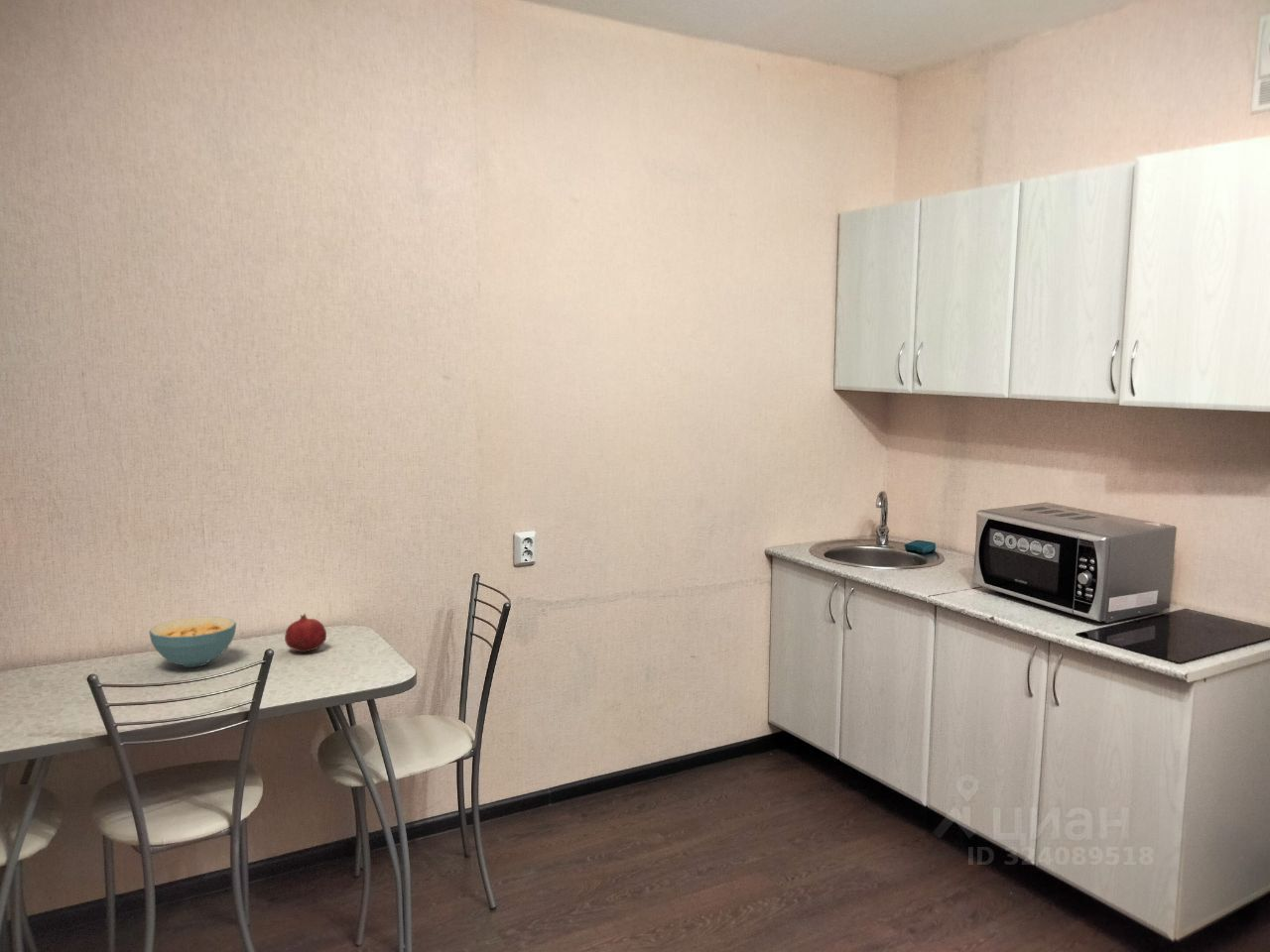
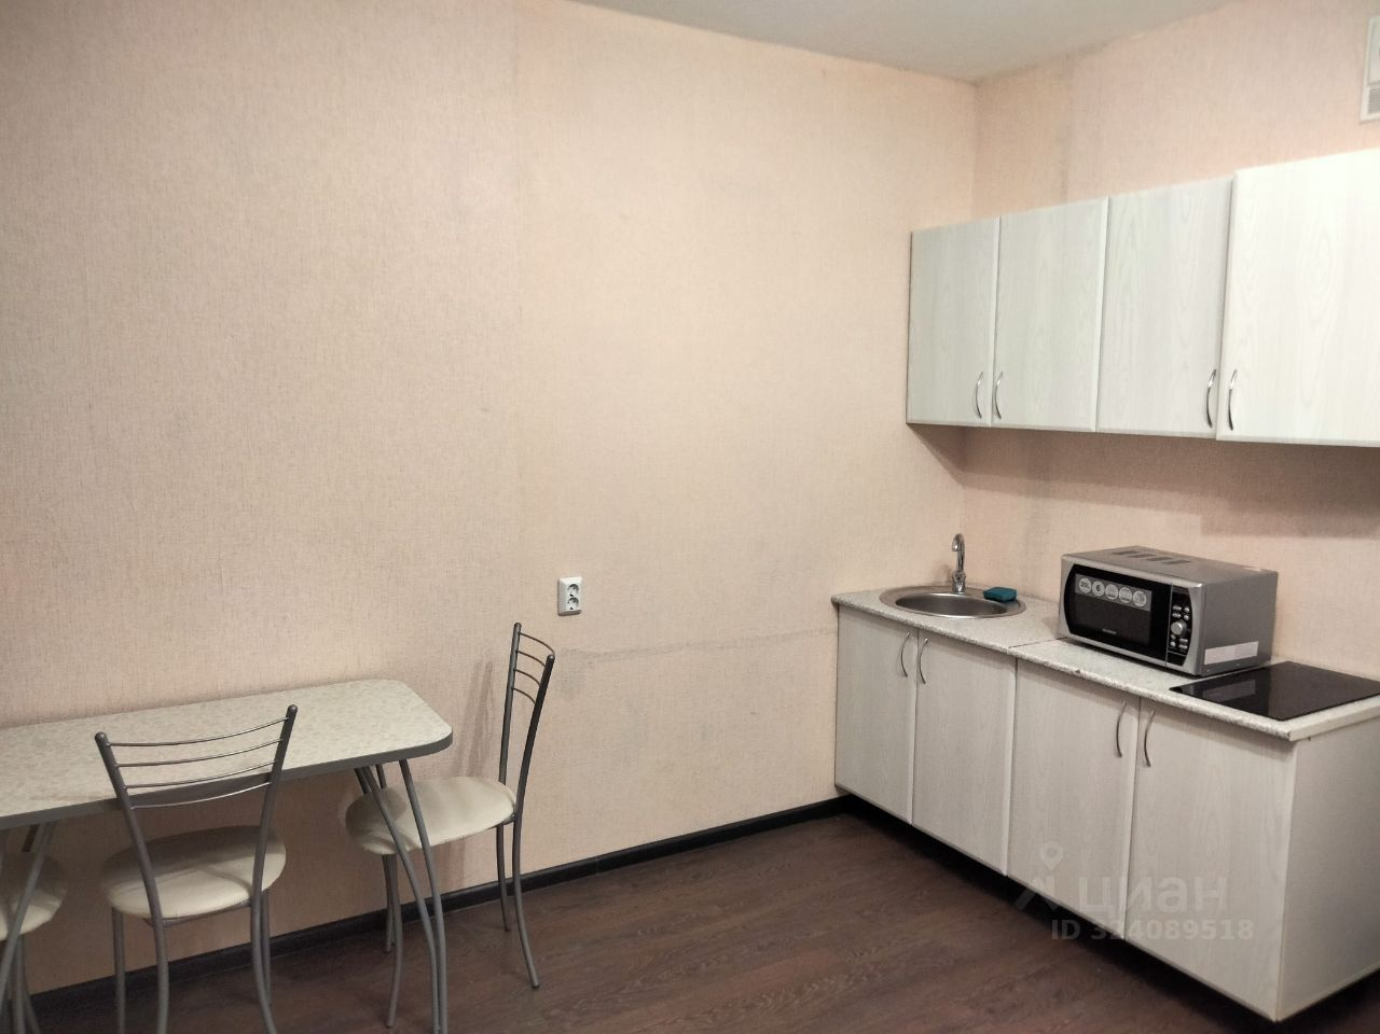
- fruit [284,613,327,654]
- cereal bowl [148,616,237,668]
